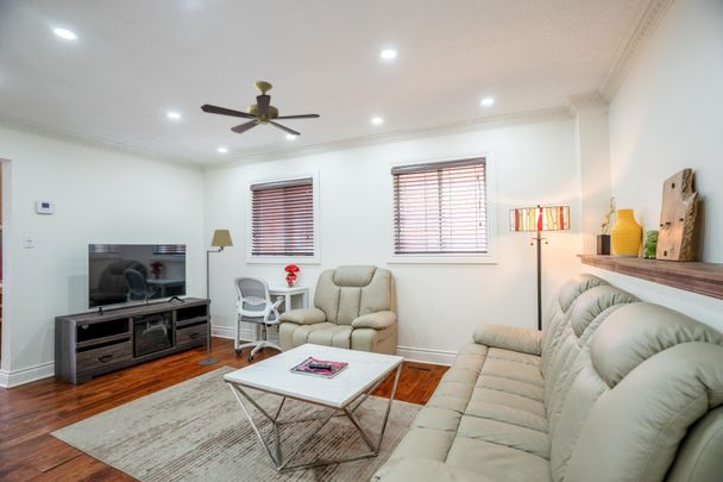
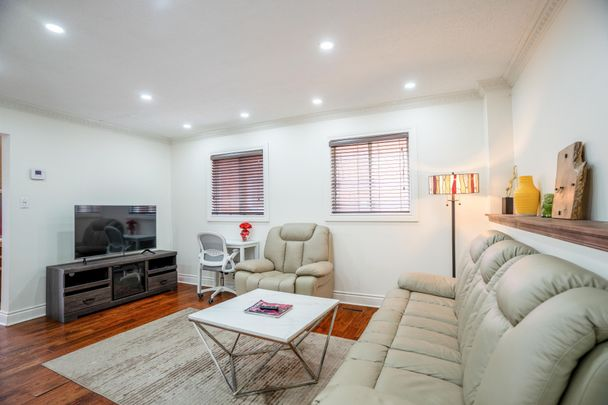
- ceiling fan [200,80,321,137]
- floor lamp [197,229,234,367]
